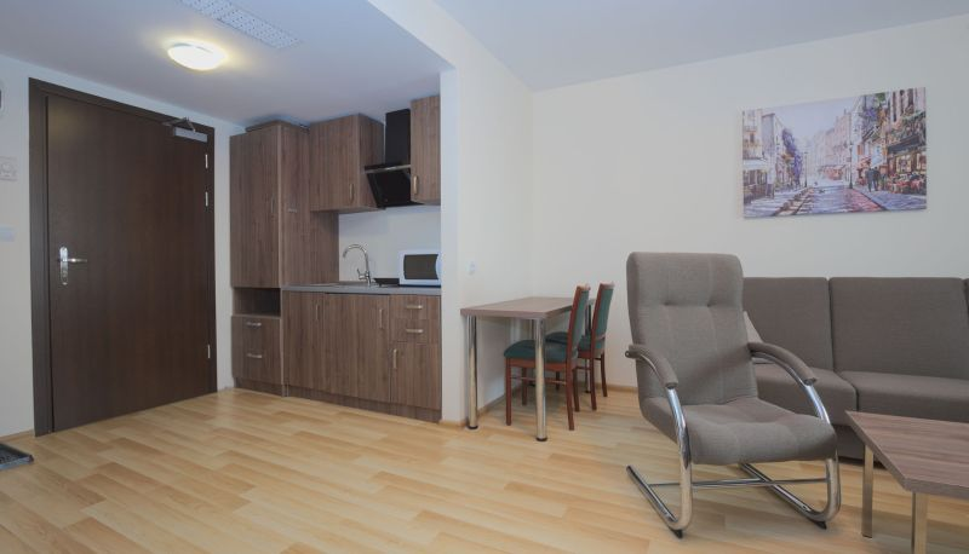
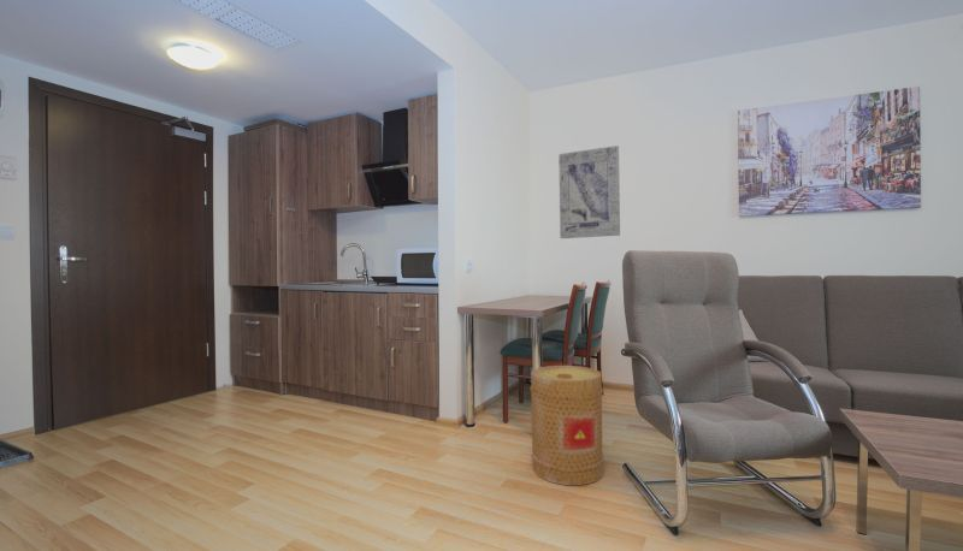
+ basket [528,365,605,486]
+ wall art [557,144,621,239]
